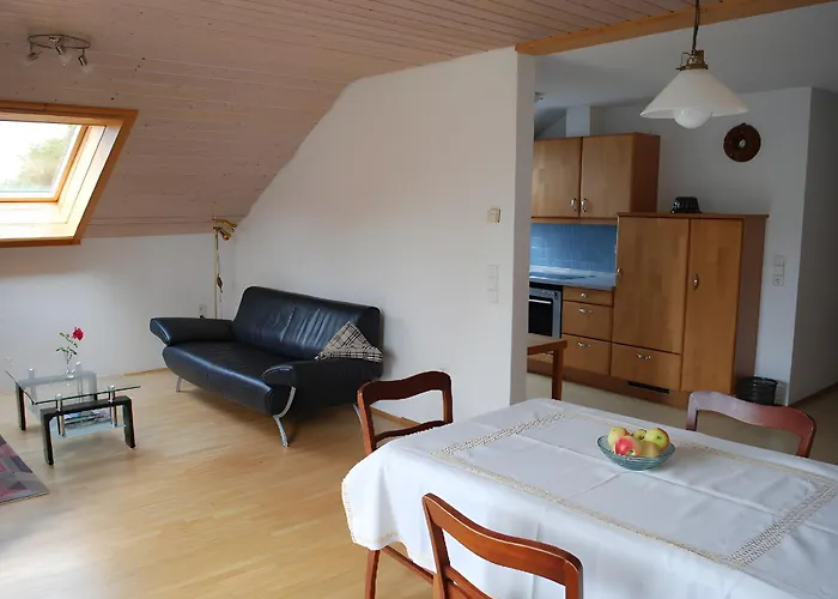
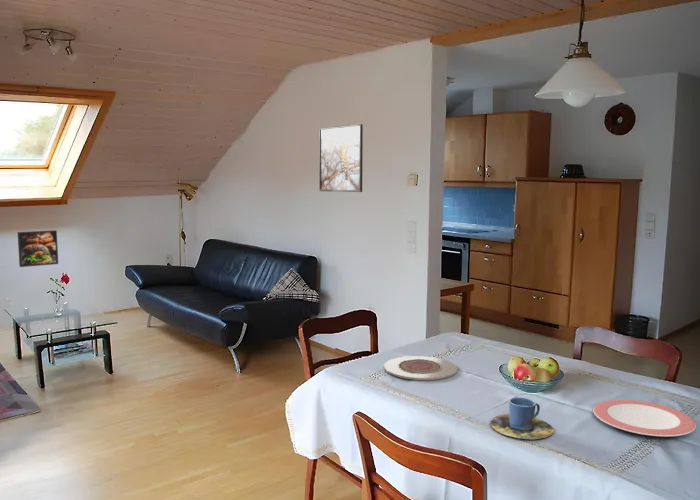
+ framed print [16,229,59,268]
+ plate [383,355,459,381]
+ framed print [318,123,364,193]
+ plate [592,399,697,437]
+ cup [490,396,554,440]
